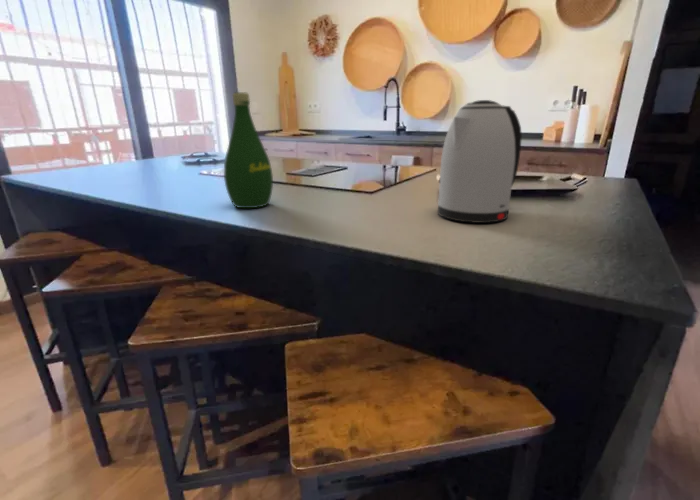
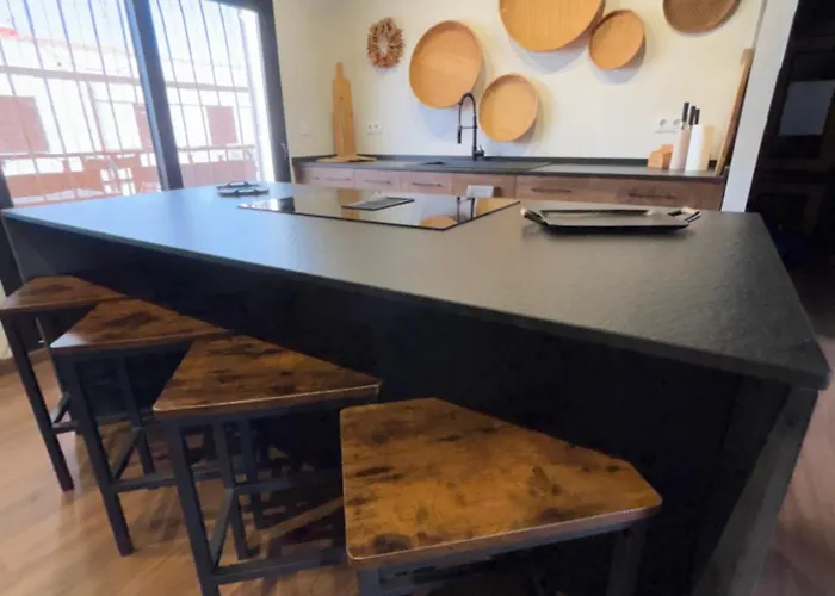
- kettle [437,99,523,224]
- bottle [223,91,274,209]
